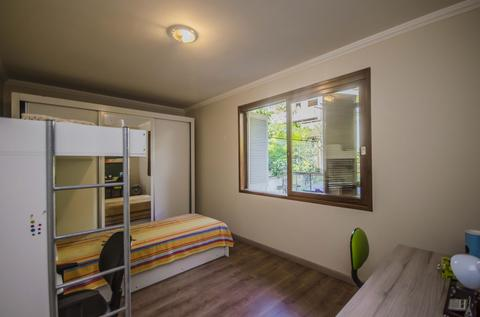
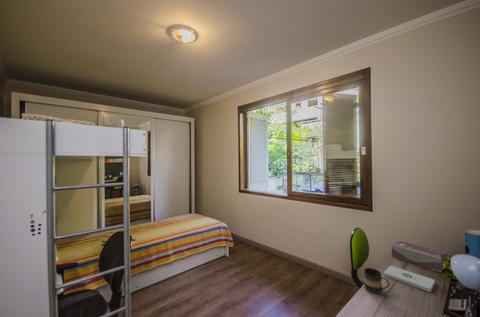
+ tissue box [391,240,448,273]
+ mug [363,267,390,295]
+ notepad [383,265,436,293]
